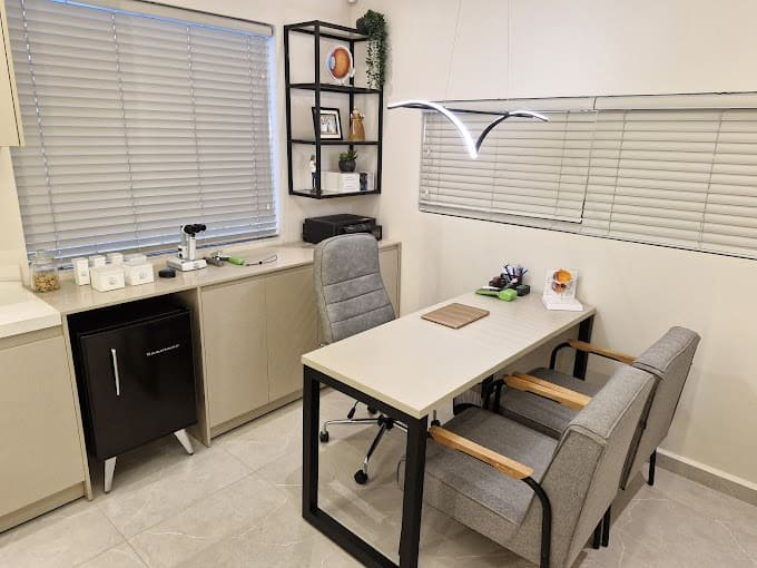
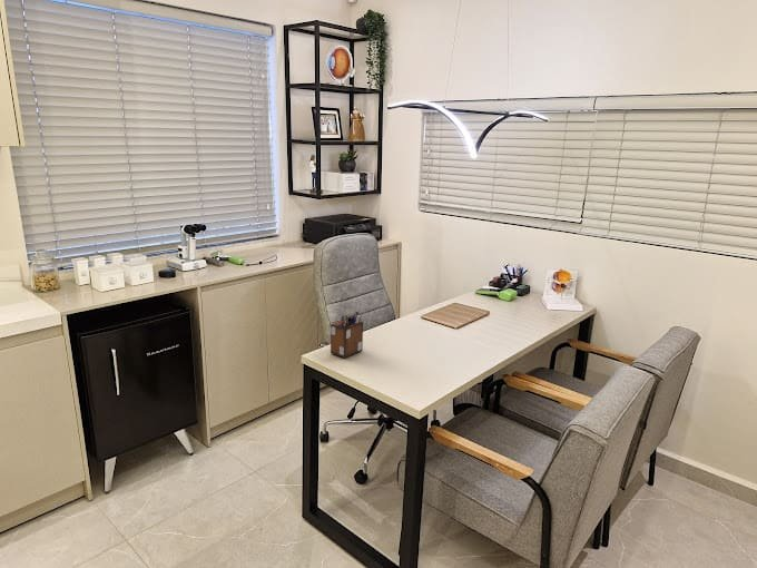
+ desk organizer [330,311,364,359]
